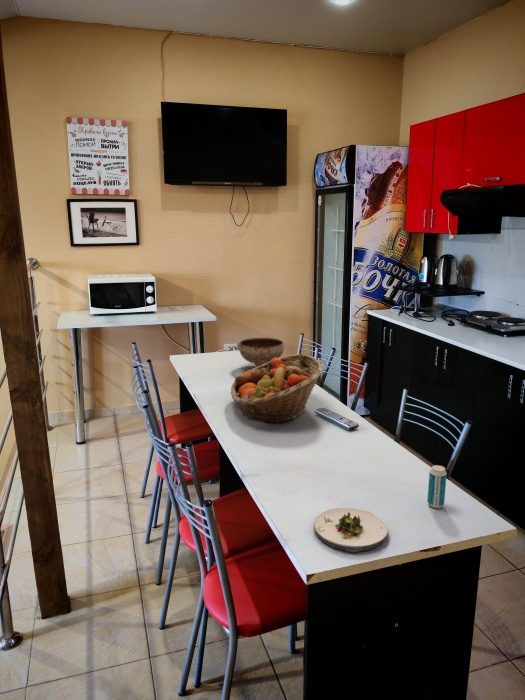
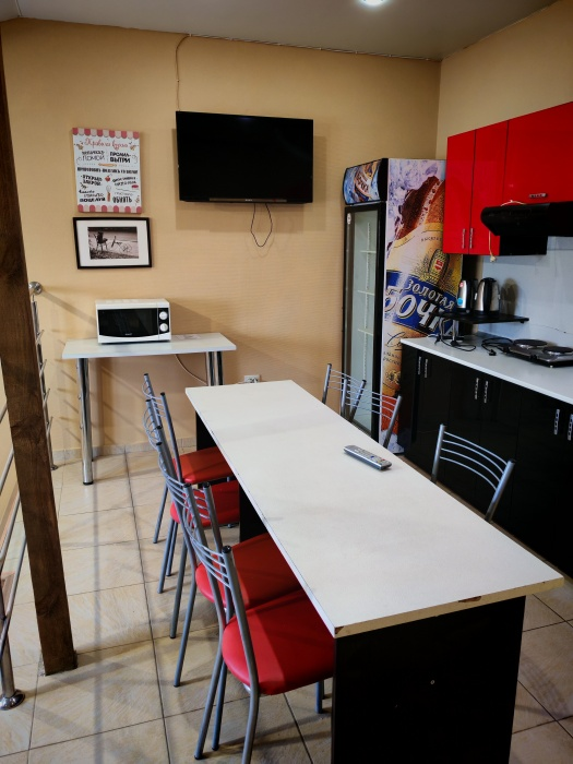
- salad plate [313,507,389,553]
- fruit basket [230,353,325,424]
- bowl [238,337,285,370]
- beverage can [426,464,448,509]
